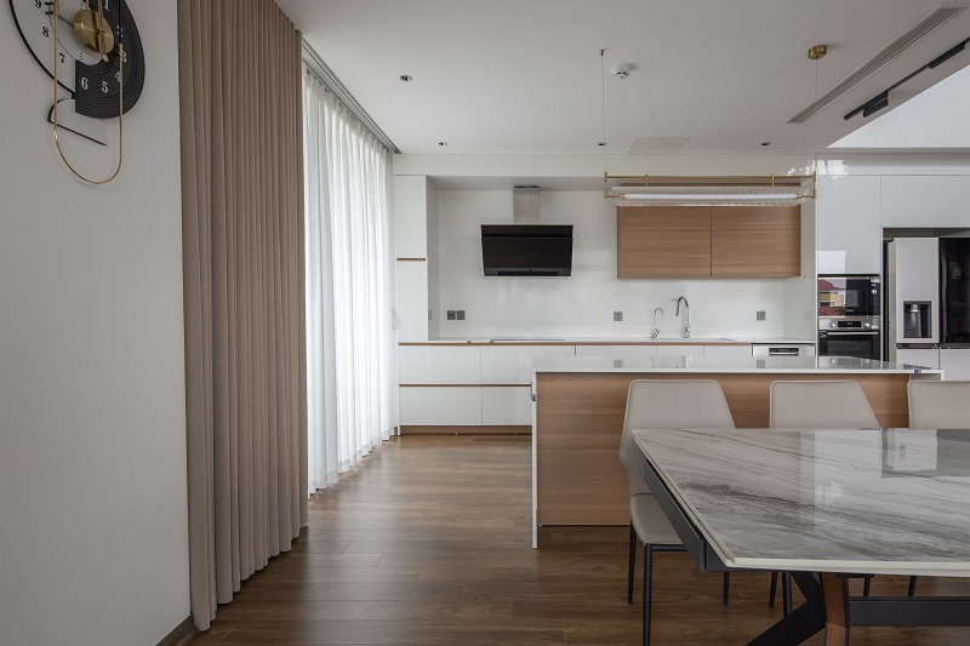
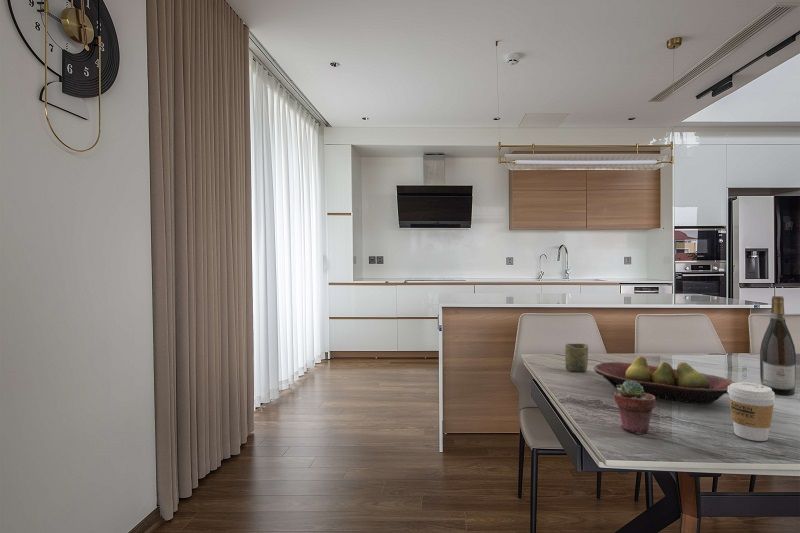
+ fruit bowl [593,355,736,405]
+ cup [564,343,589,372]
+ potted succulent [613,380,657,435]
+ wine bottle [759,295,797,396]
+ coffee cup [727,381,776,442]
